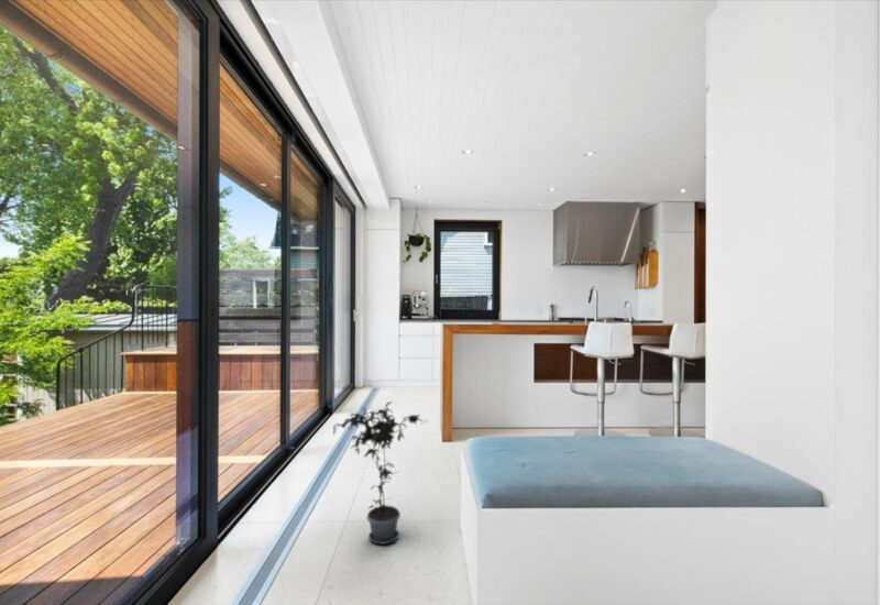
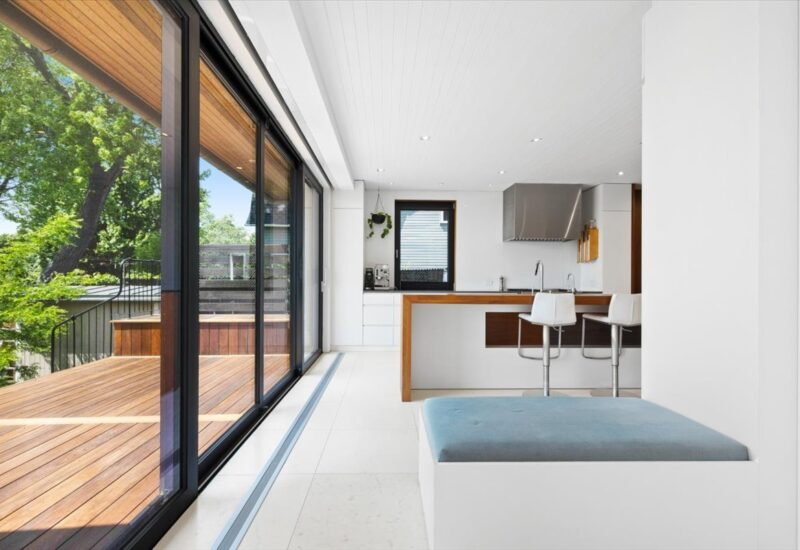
- potted plant [331,400,429,546]
